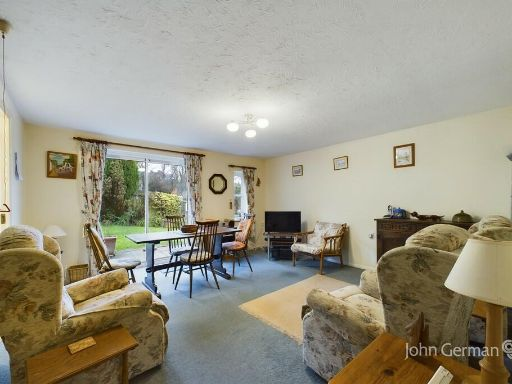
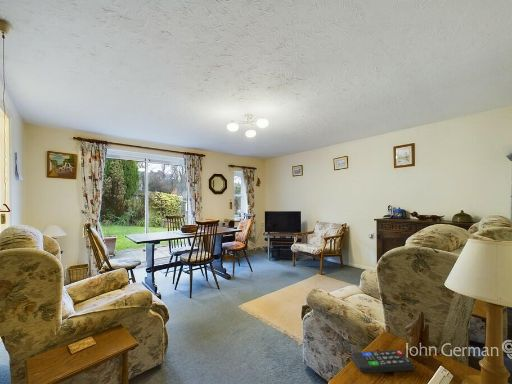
+ remote control [351,349,414,374]
